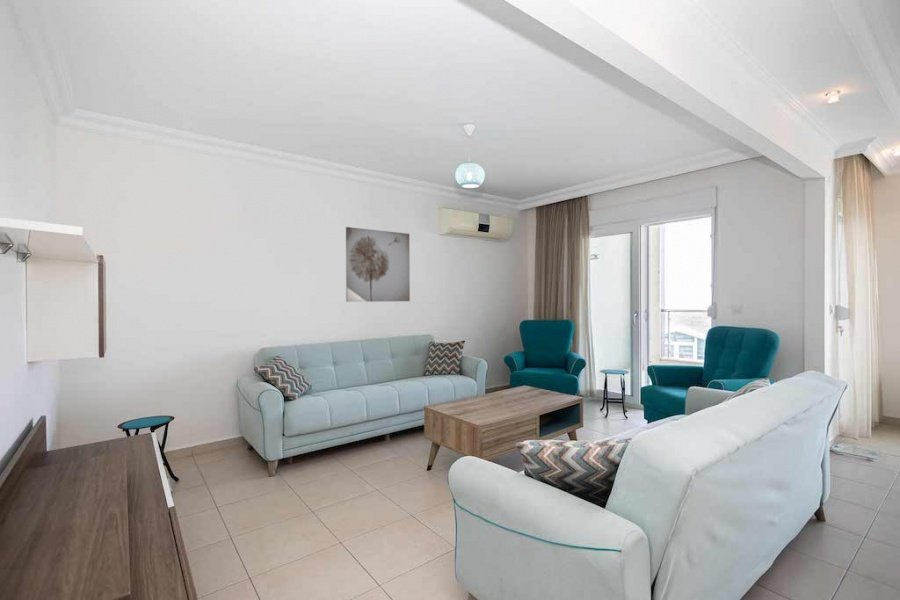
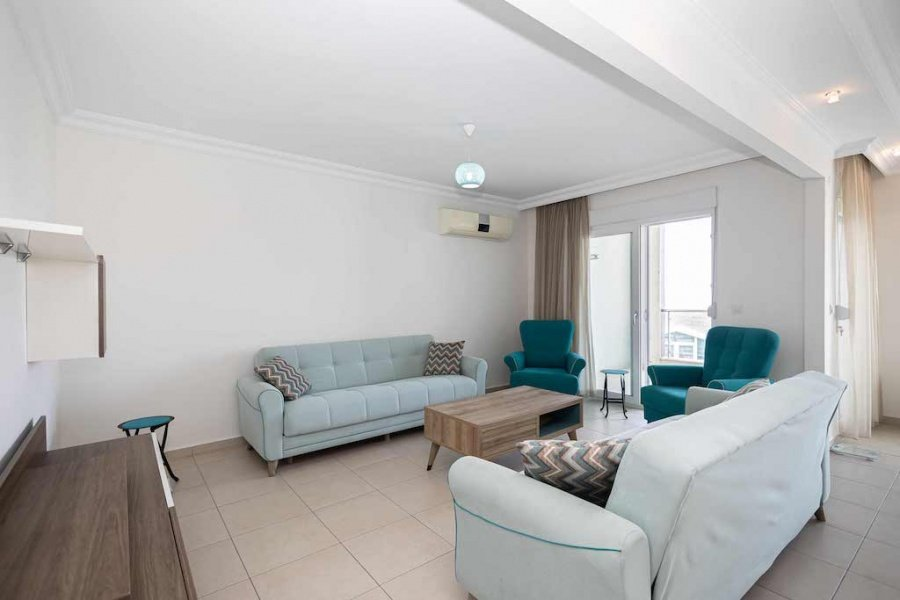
- wall art [345,226,411,303]
